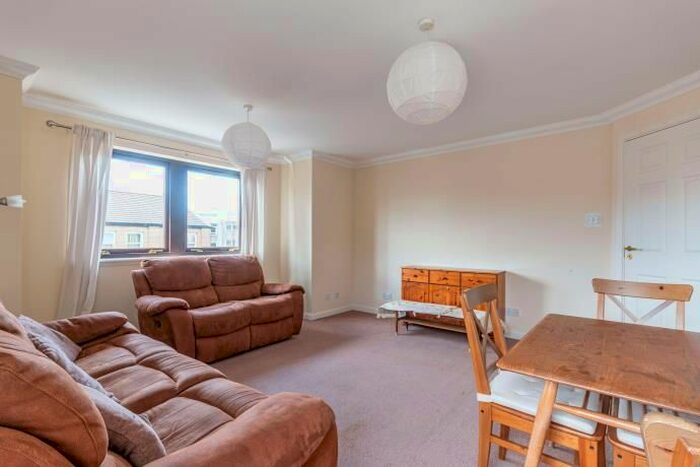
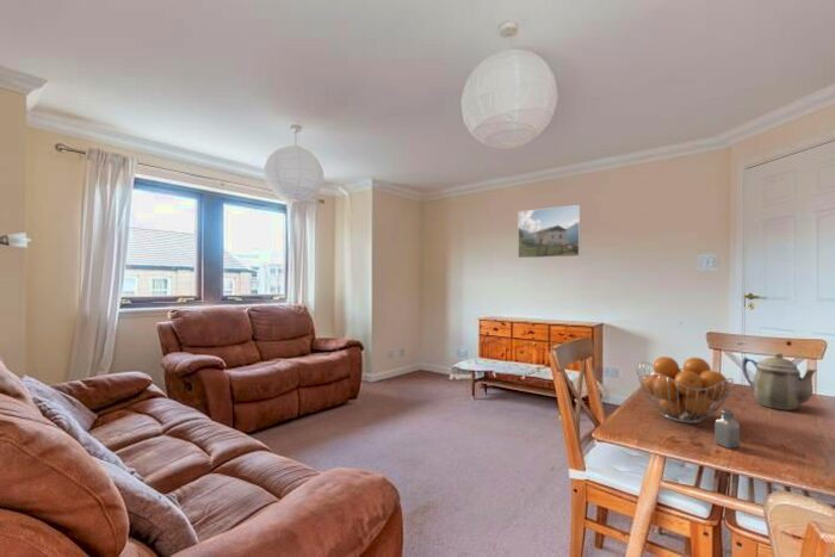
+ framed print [517,204,582,259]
+ saltshaker [713,408,741,450]
+ teapot [741,351,818,411]
+ fruit basket [636,355,734,425]
